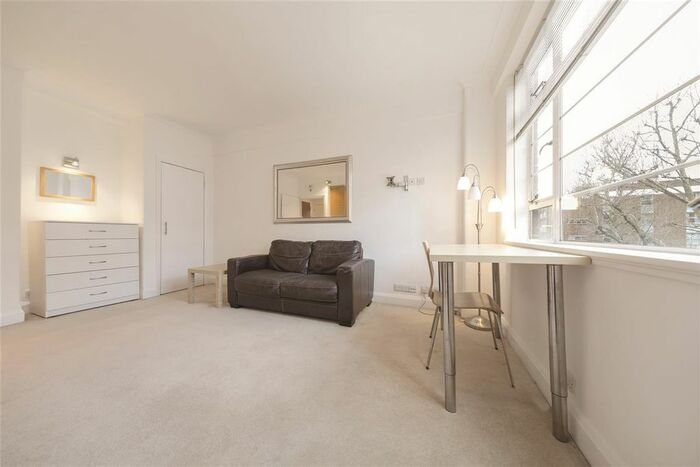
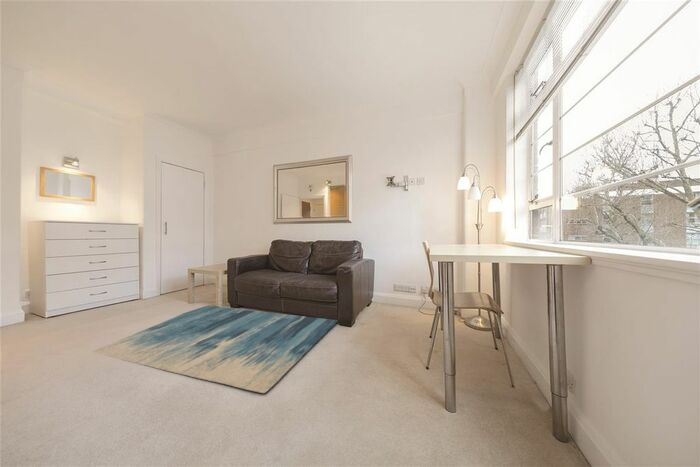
+ rug [92,305,339,394]
